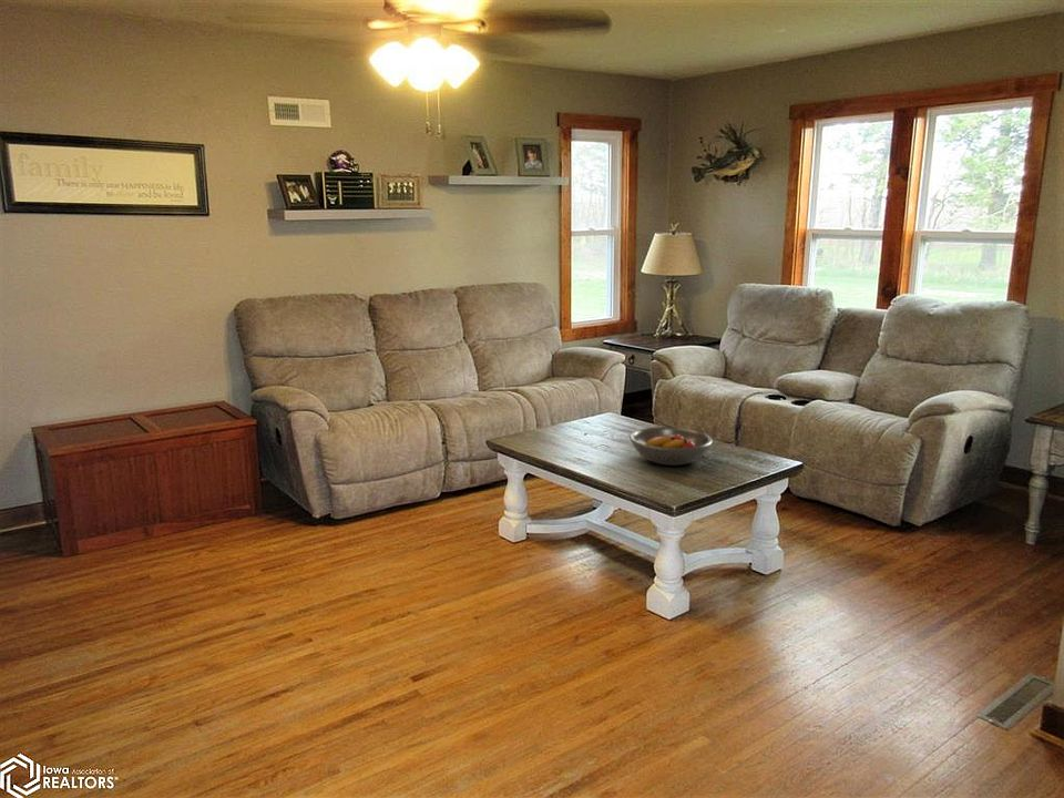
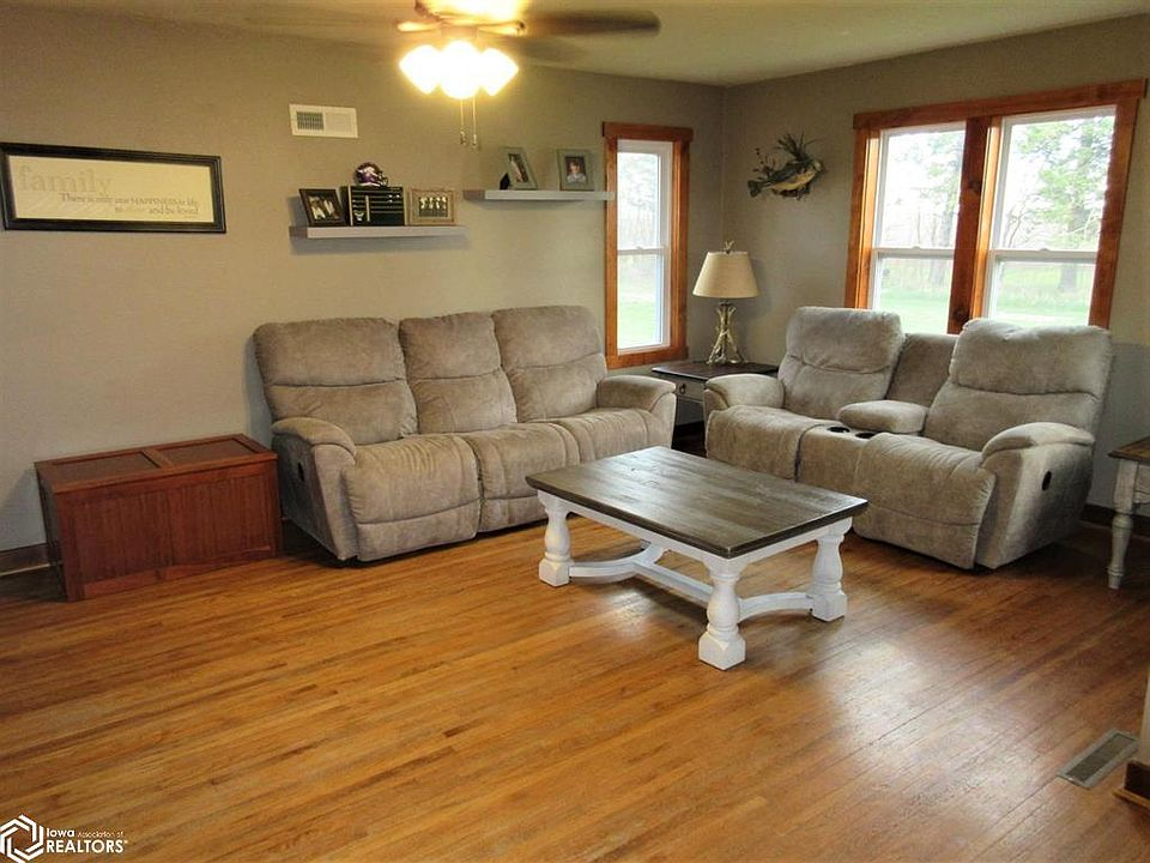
- fruit bowl [628,426,714,467]
